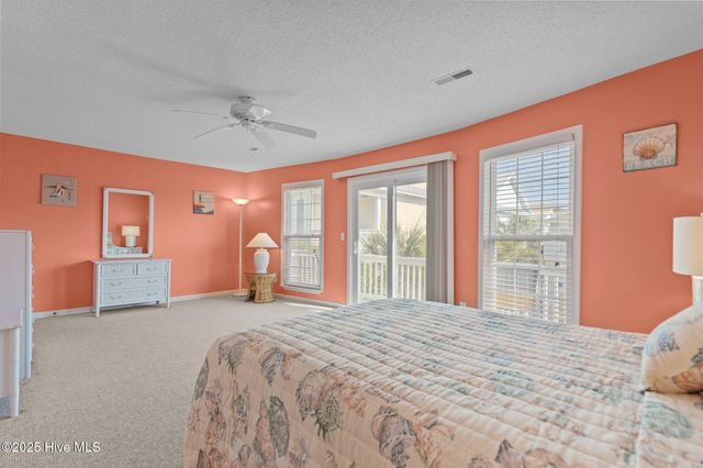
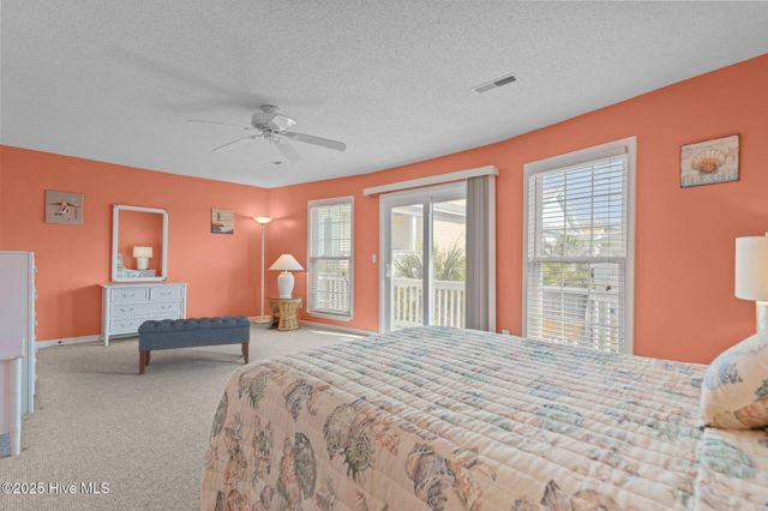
+ bench [137,314,252,375]
